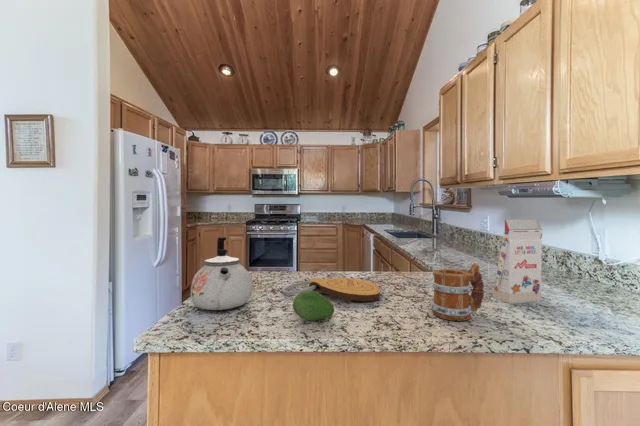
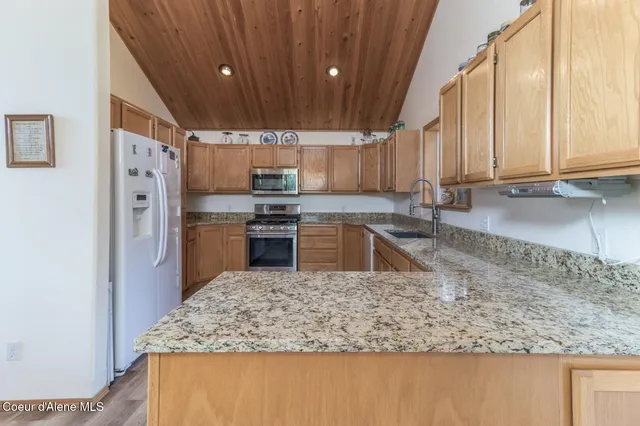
- gift box [493,219,543,304]
- key chain [282,277,381,302]
- kettle [190,236,253,311]
- mug [431,263,485,322]
- fruit [292,290,335,321]
